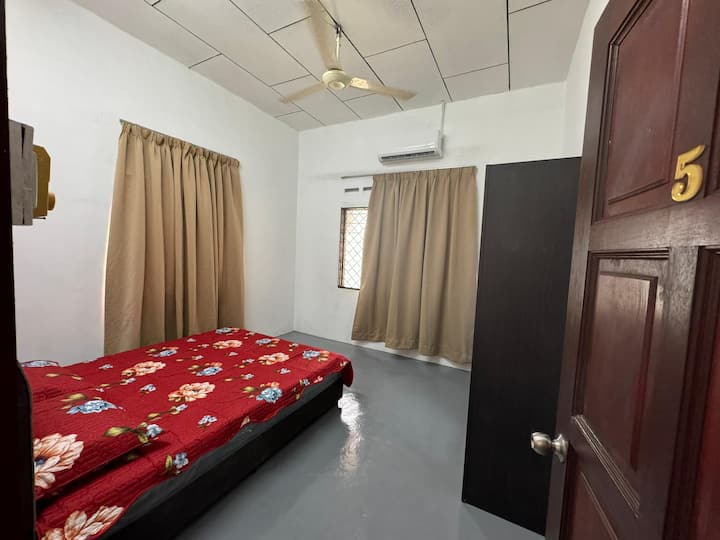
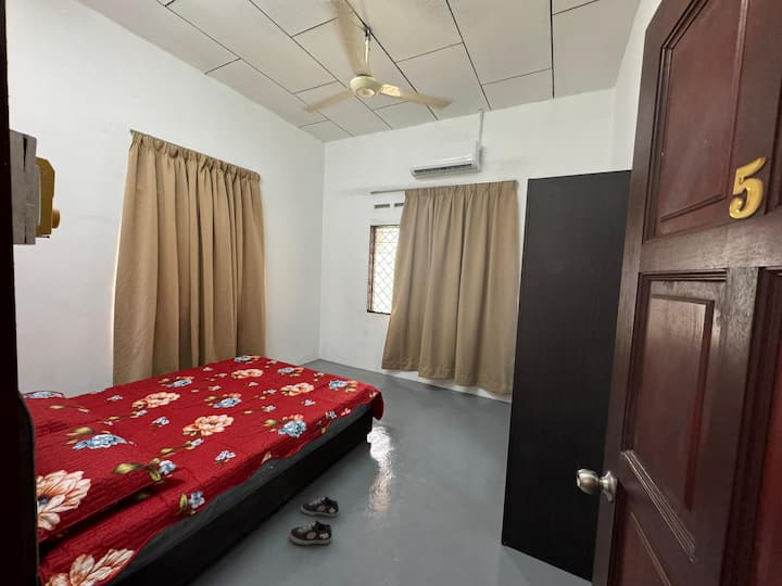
+ shoe [288,496,340,546]
